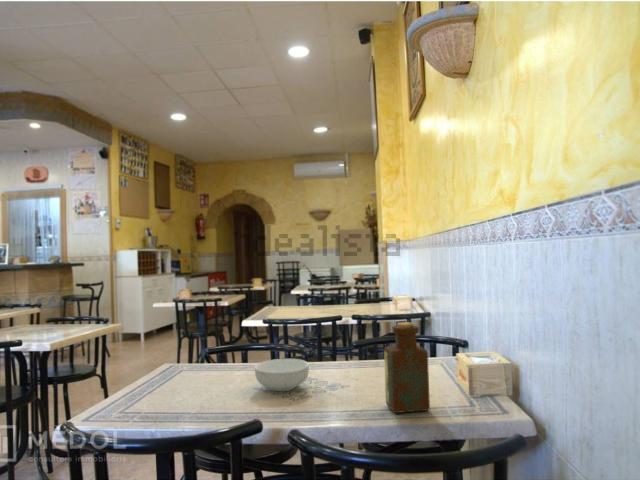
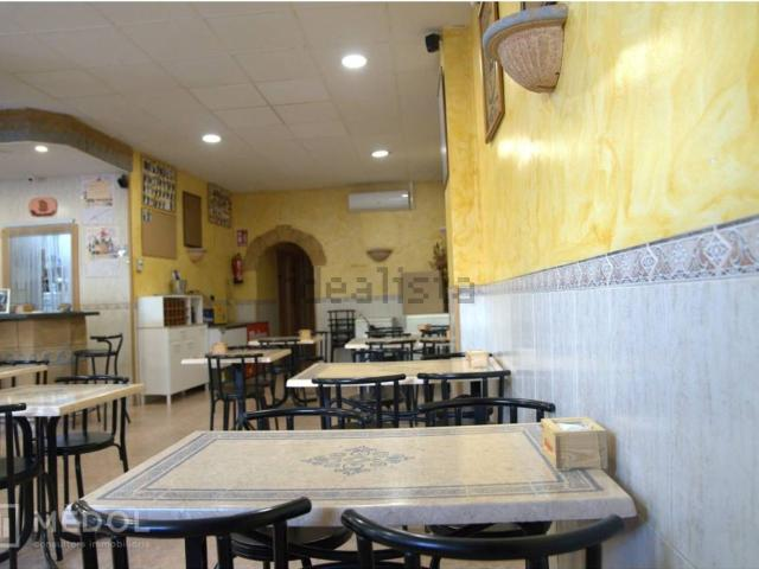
- cereal bowl [254,358,310,392]
- bottle [383,321,431,414]
